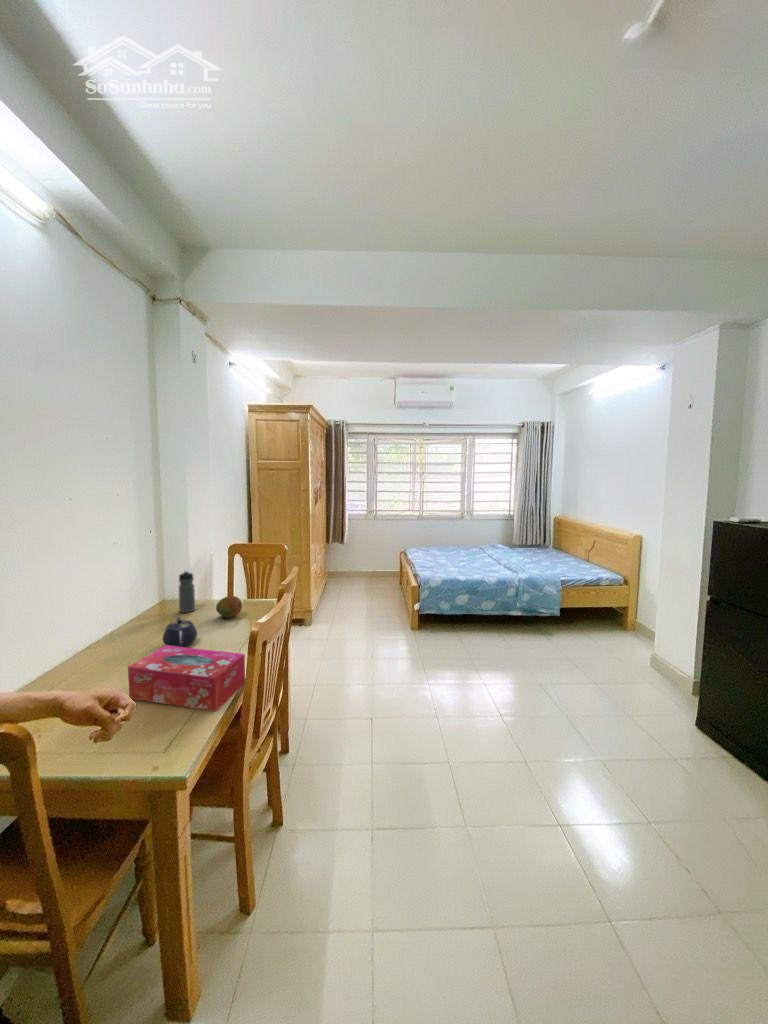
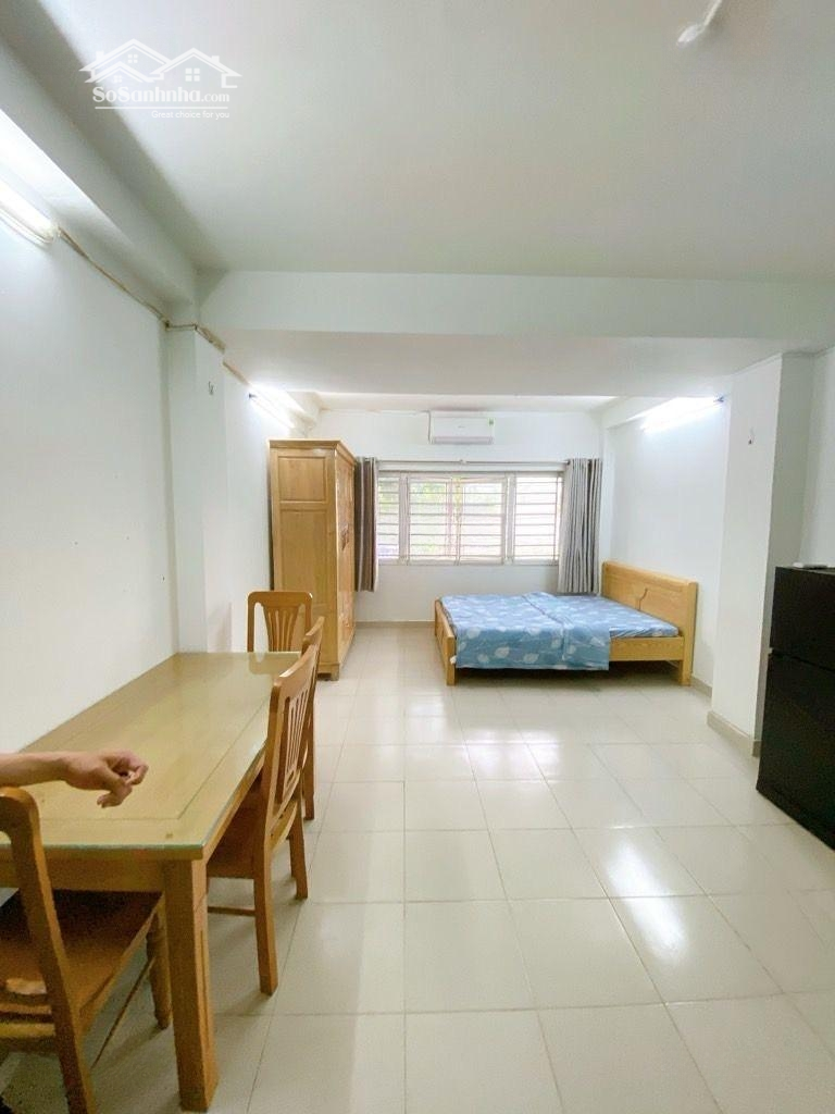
- tissue box [127,644,246,712]
- fruit [215,595,243,618]
- water bottle [178,570,196,614]
- teapot [161,615,198,647]
